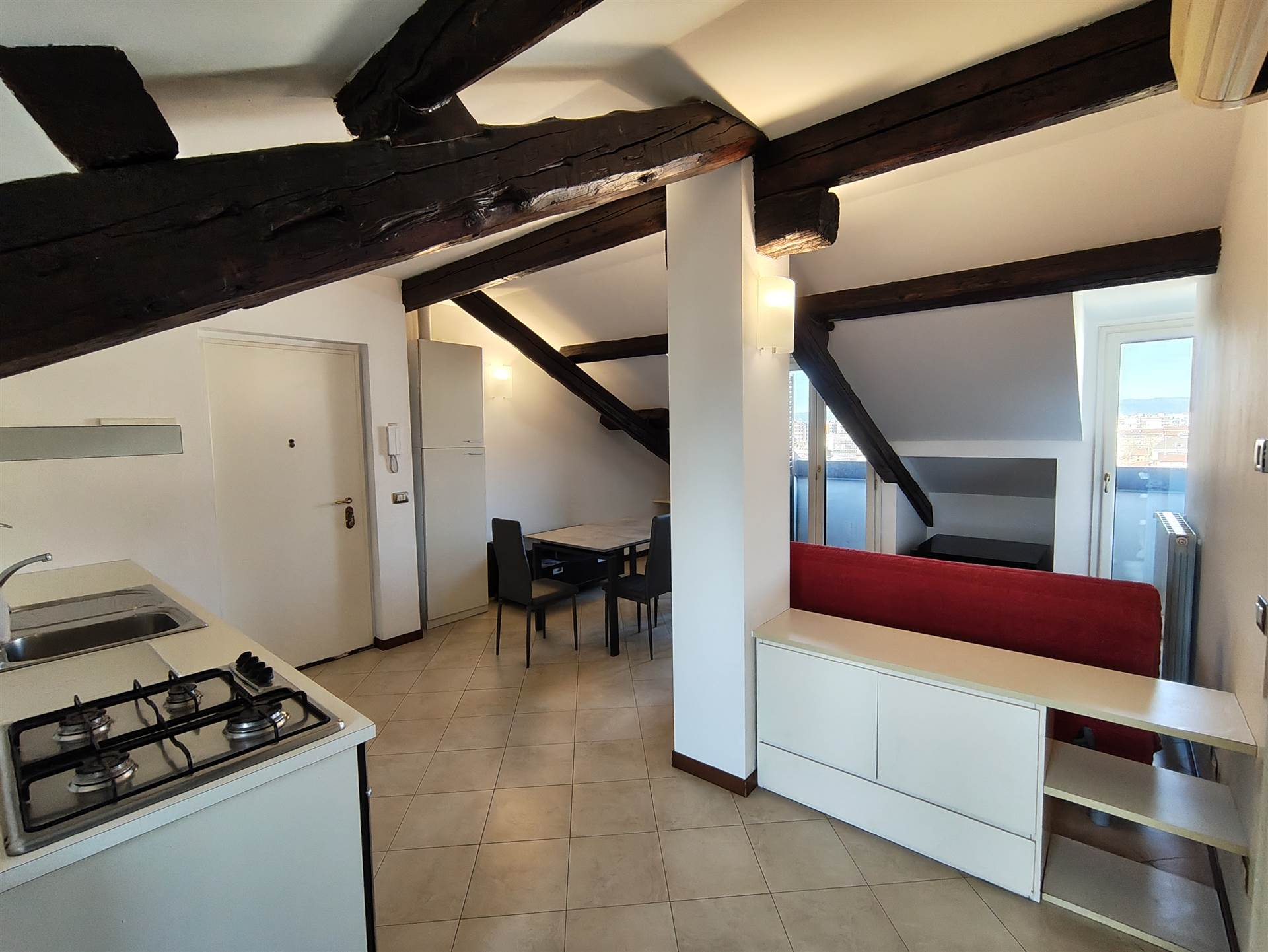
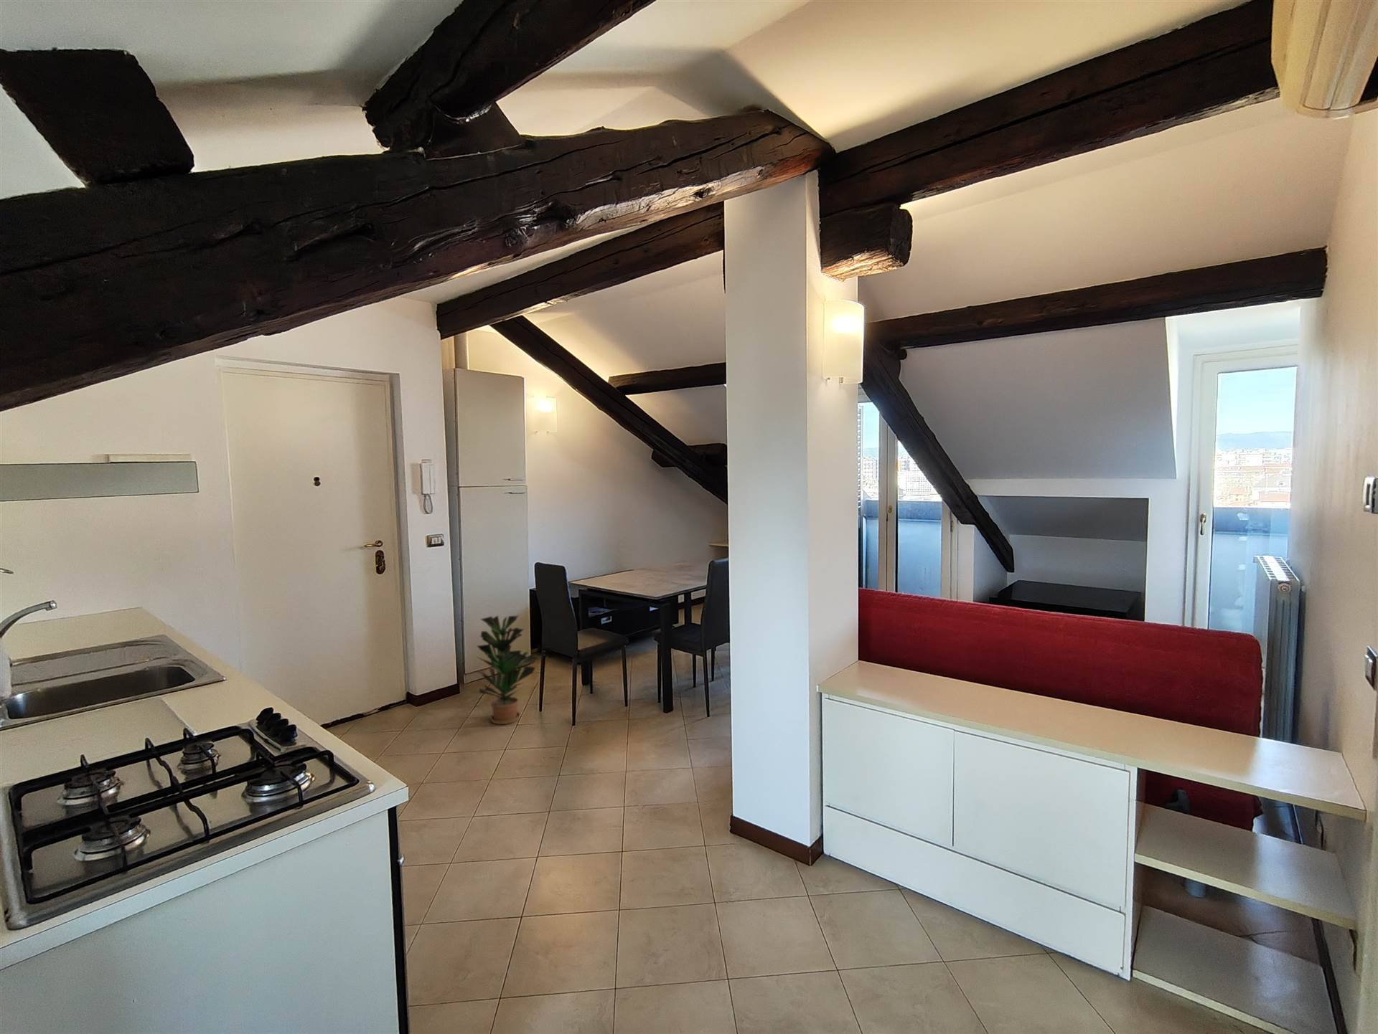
+ potted plant [475,615,540,724]
